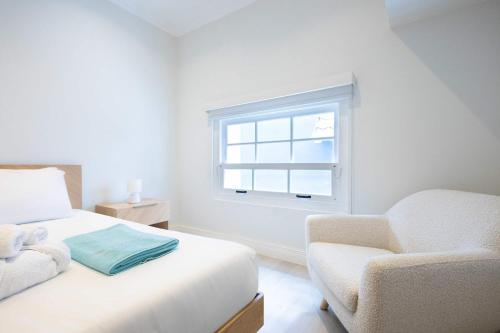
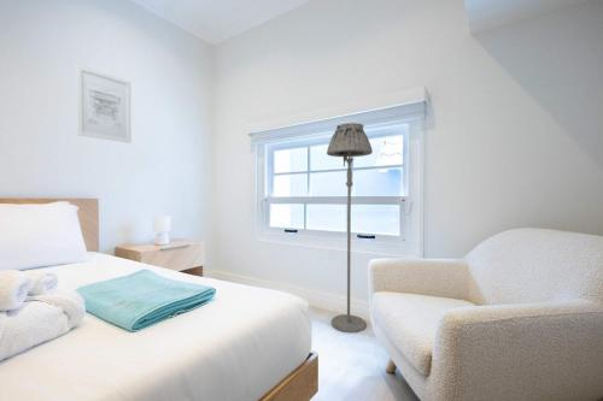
+ floor lamp [326,122,374,334]
+ wall art [75,64,133,145]
